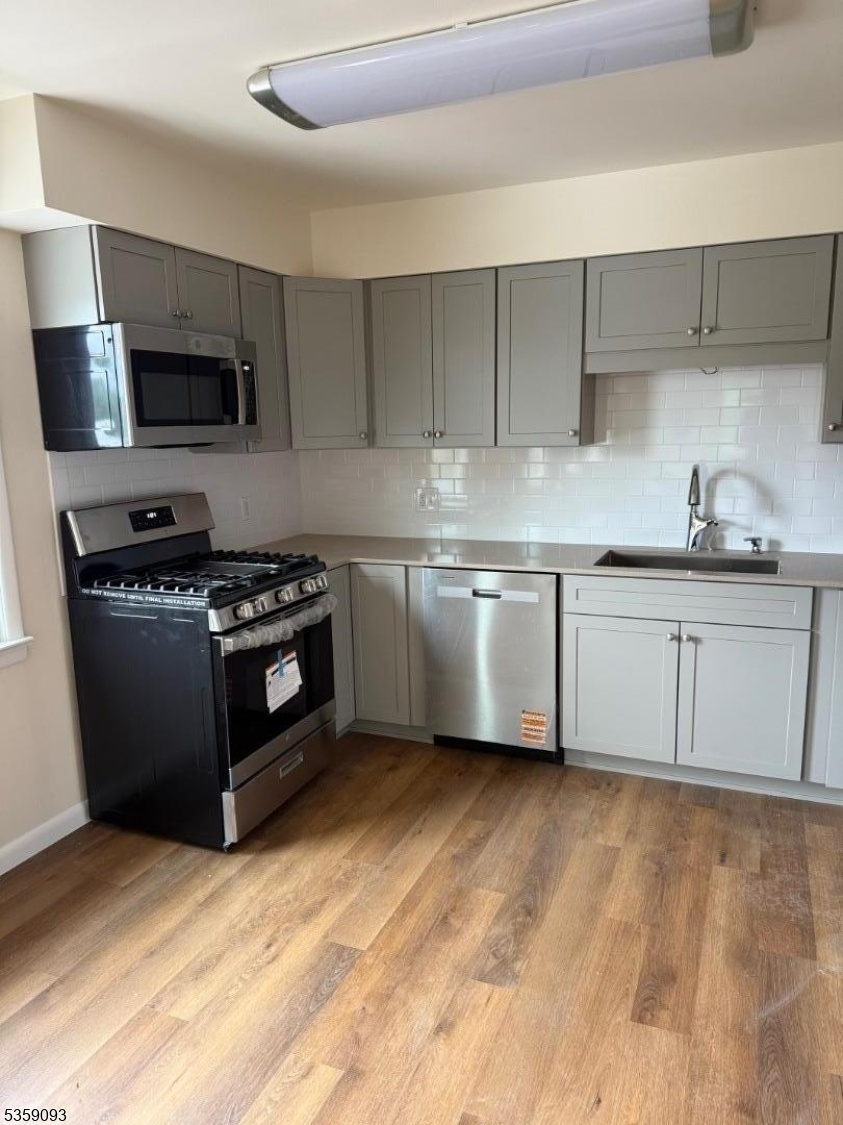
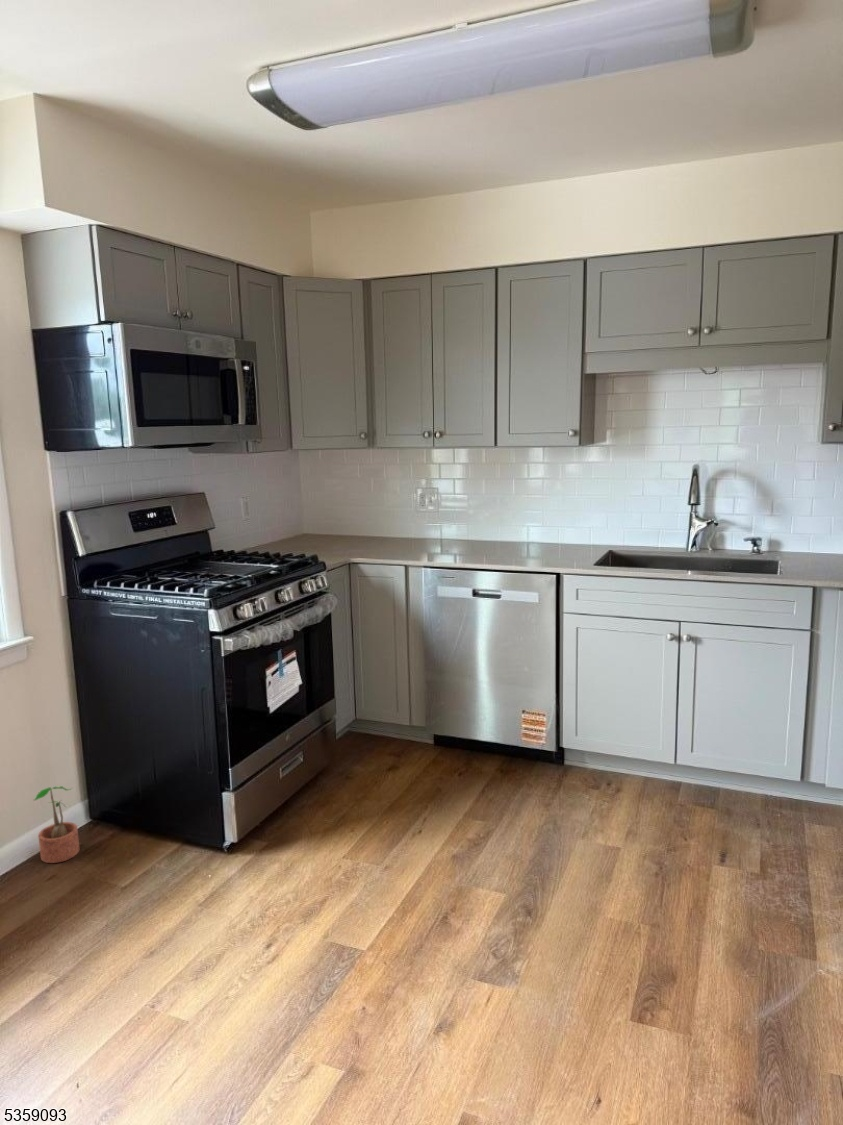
+ potted plant [33,785,80,864]
